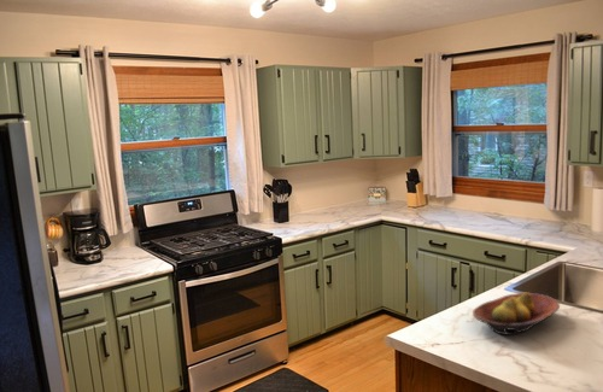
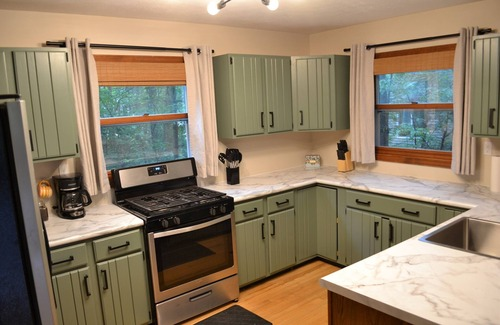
- fruit bowl [472,291,561,337]
